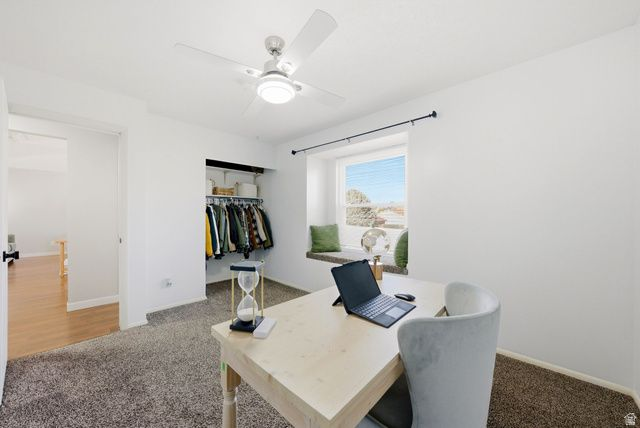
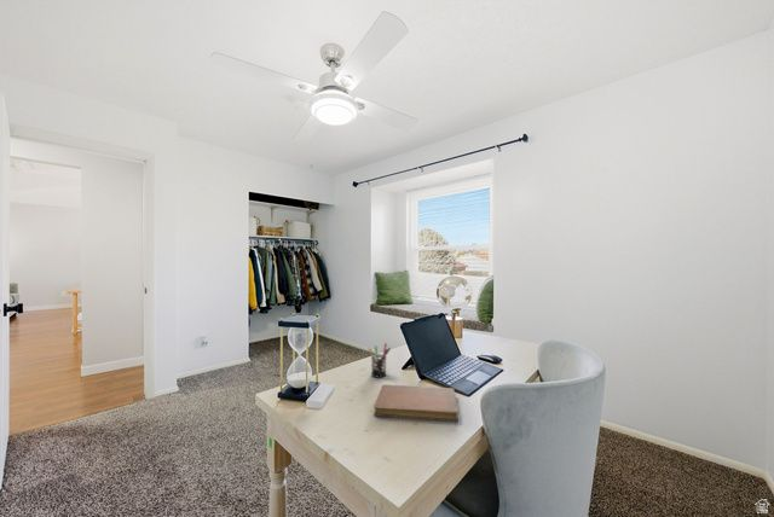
+ notebook [372,384,460,423]
+ pen holder [366,342,392,379]
